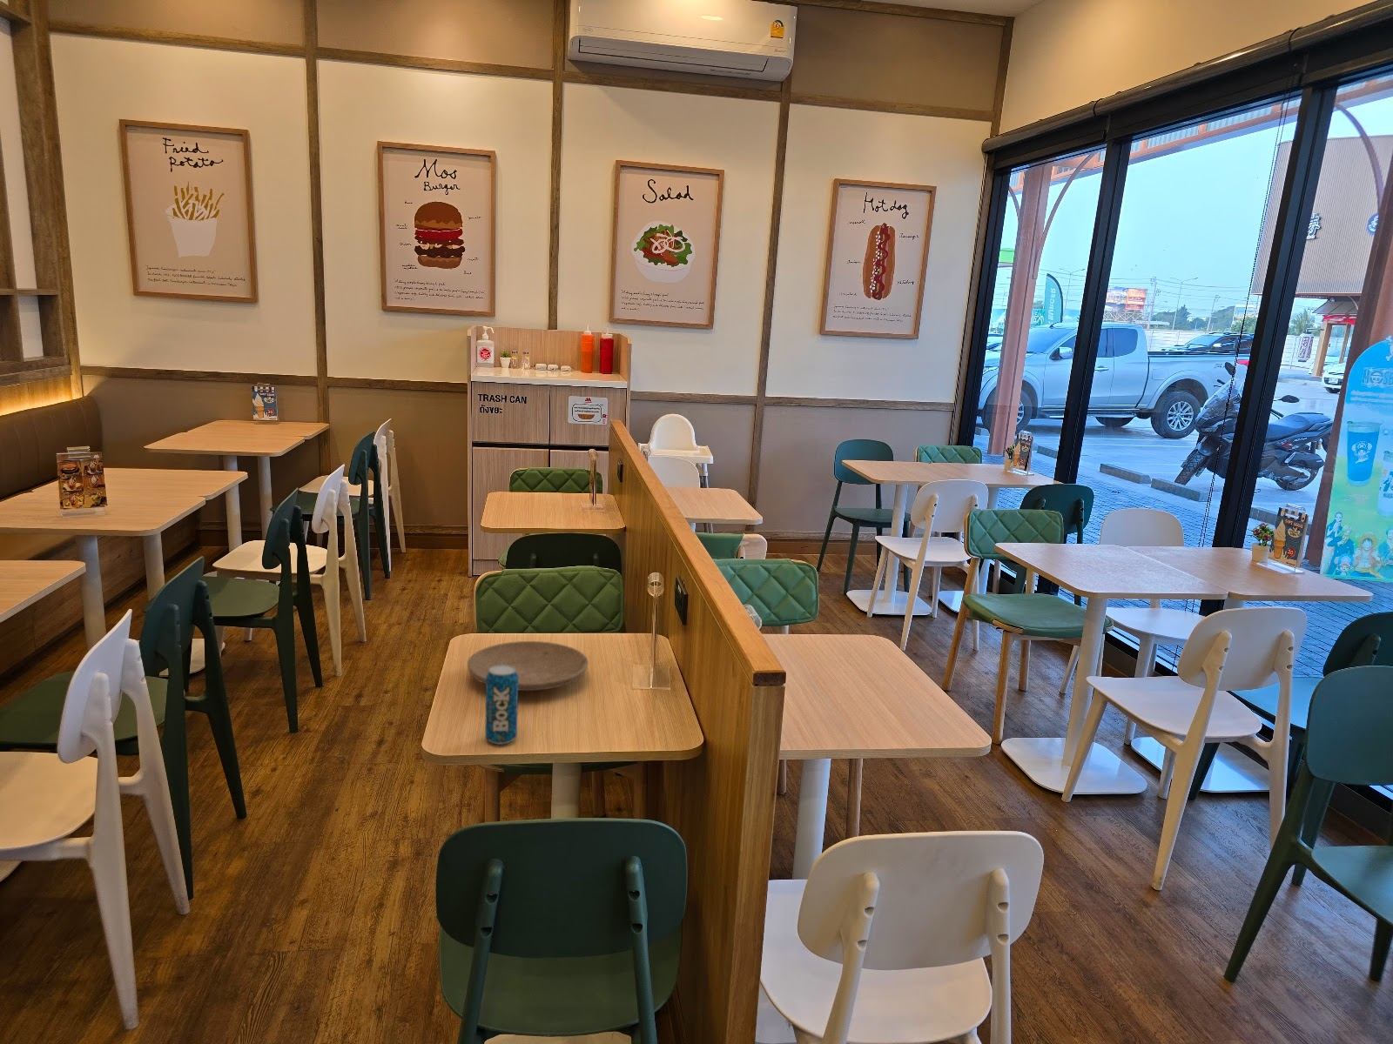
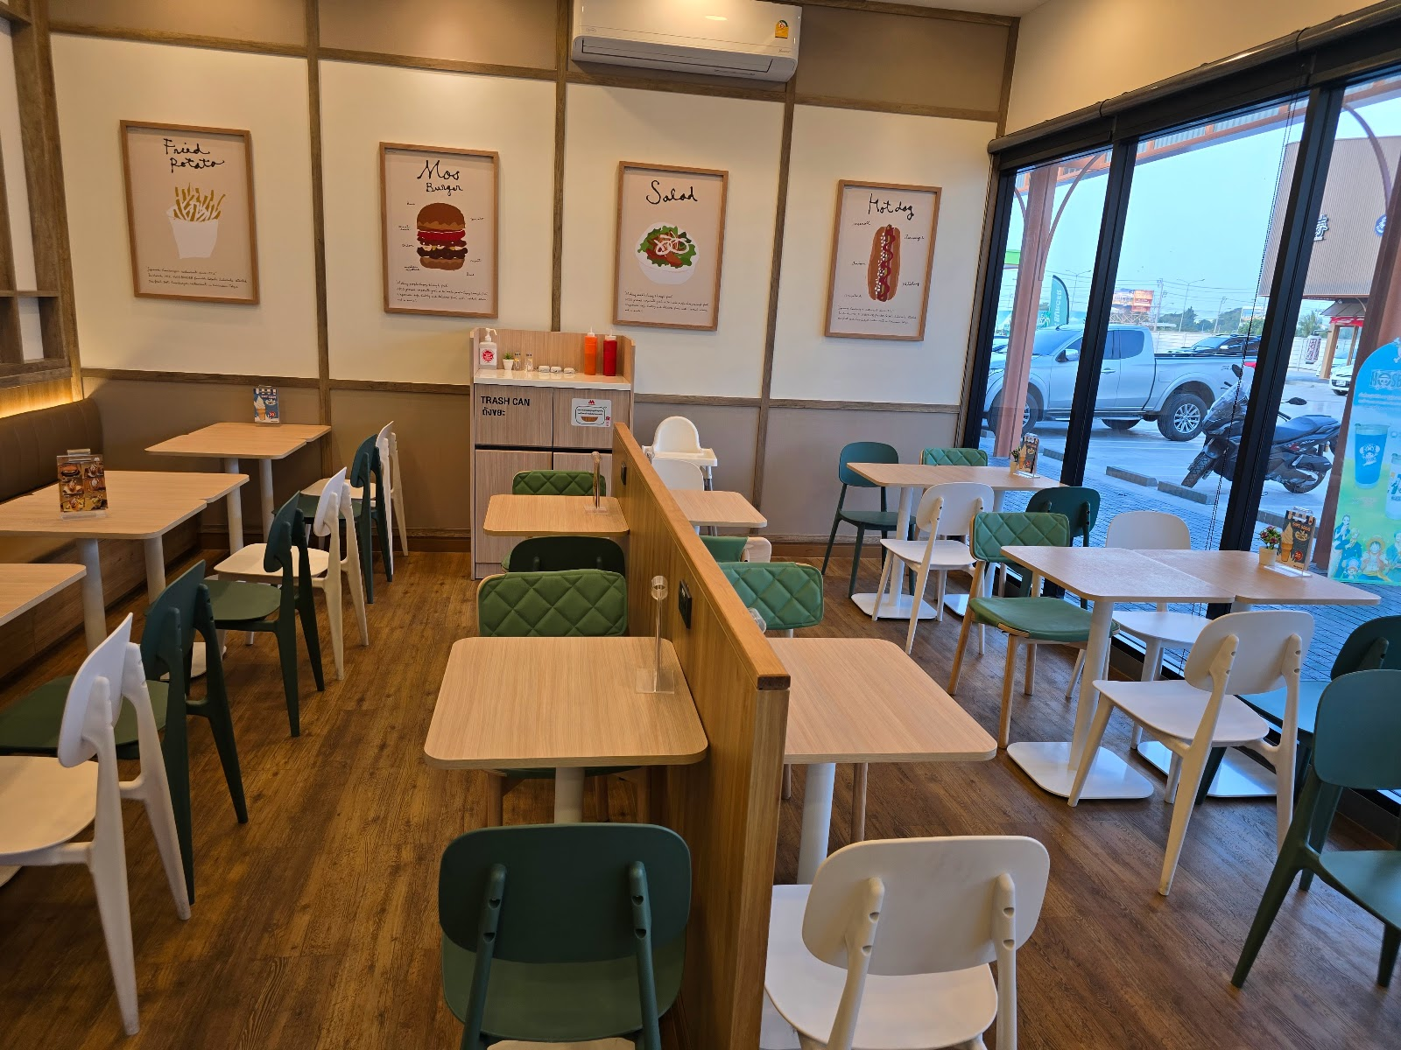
- beverage can [484,665,519,746]
- plate [466,640,589,692]
